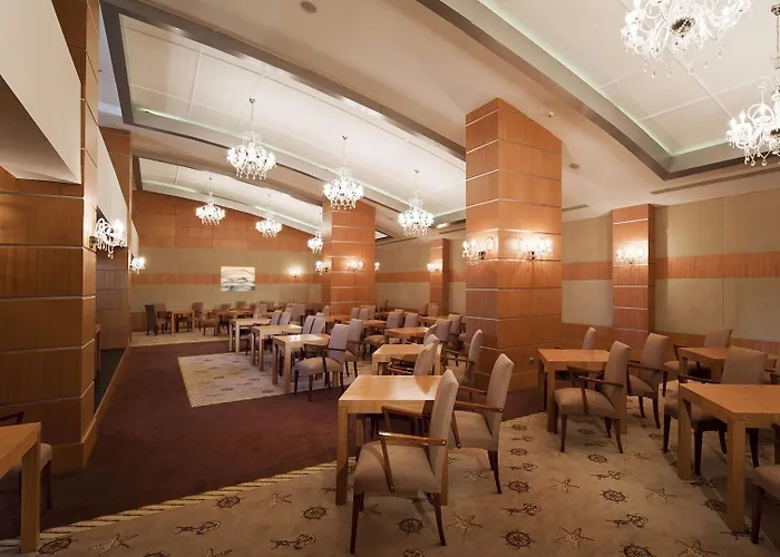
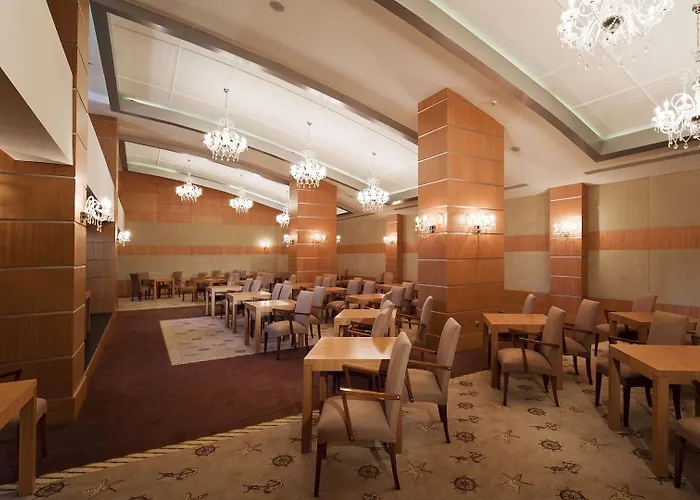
- wall art [220,265,256,292]
